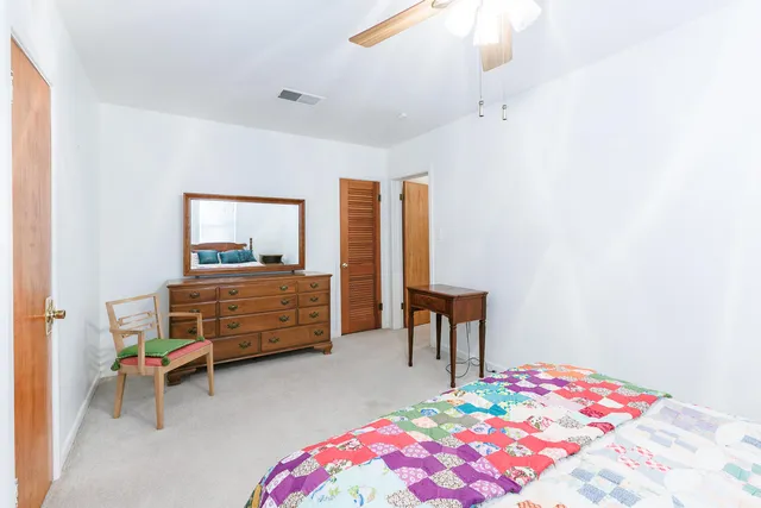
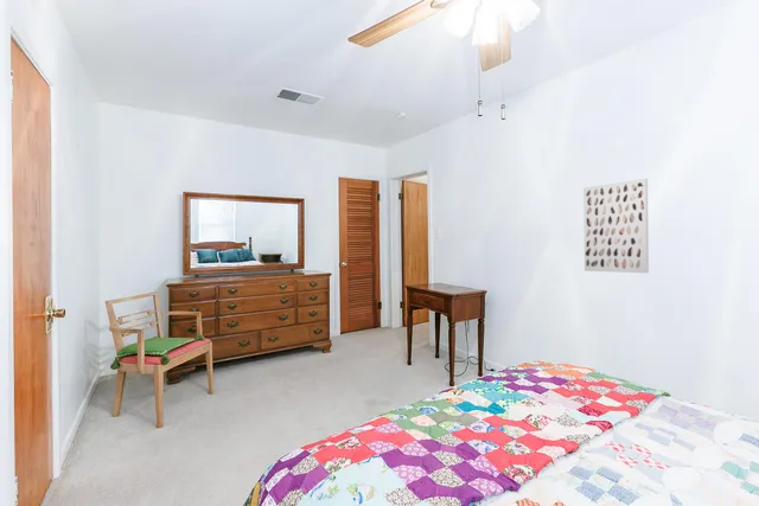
+ wall art [582,178,650,274]
